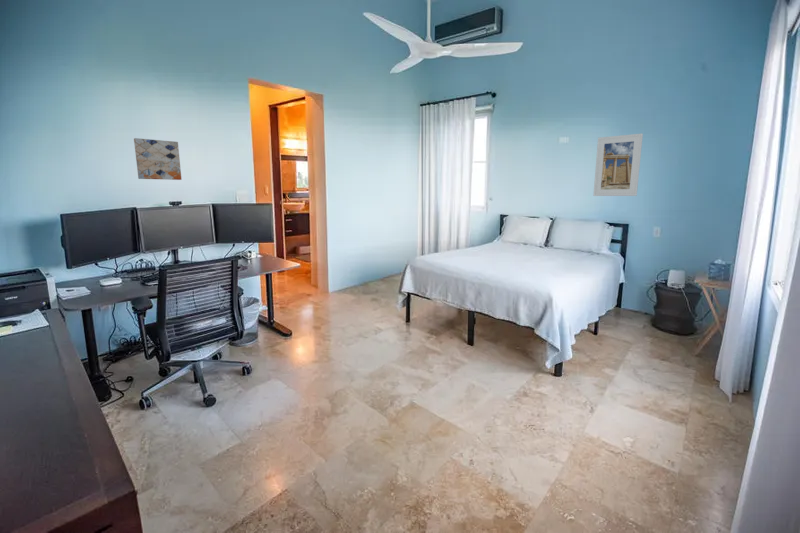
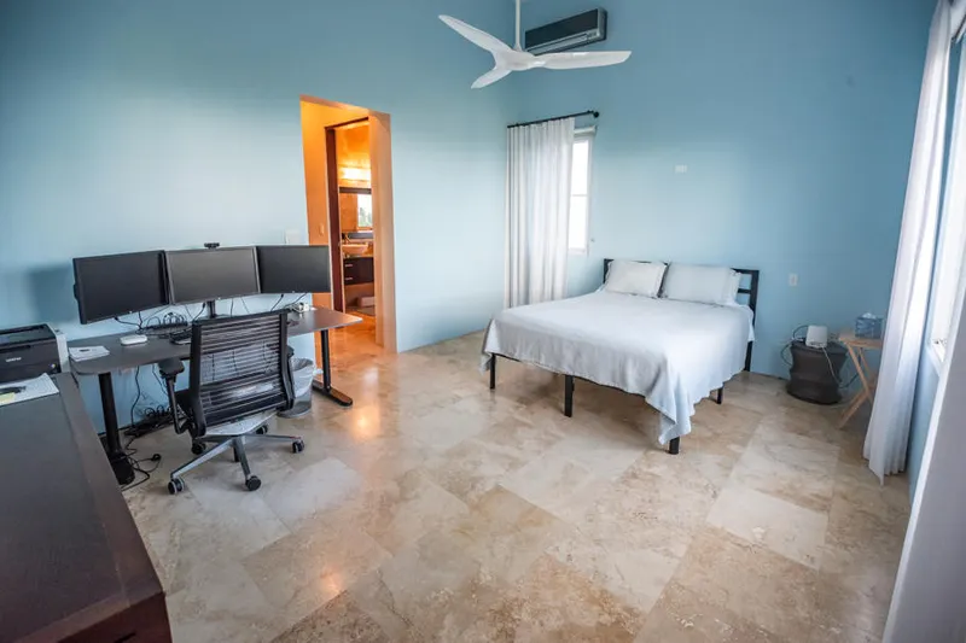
- wall art [133,137,182,181]
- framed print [592,133,644,197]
